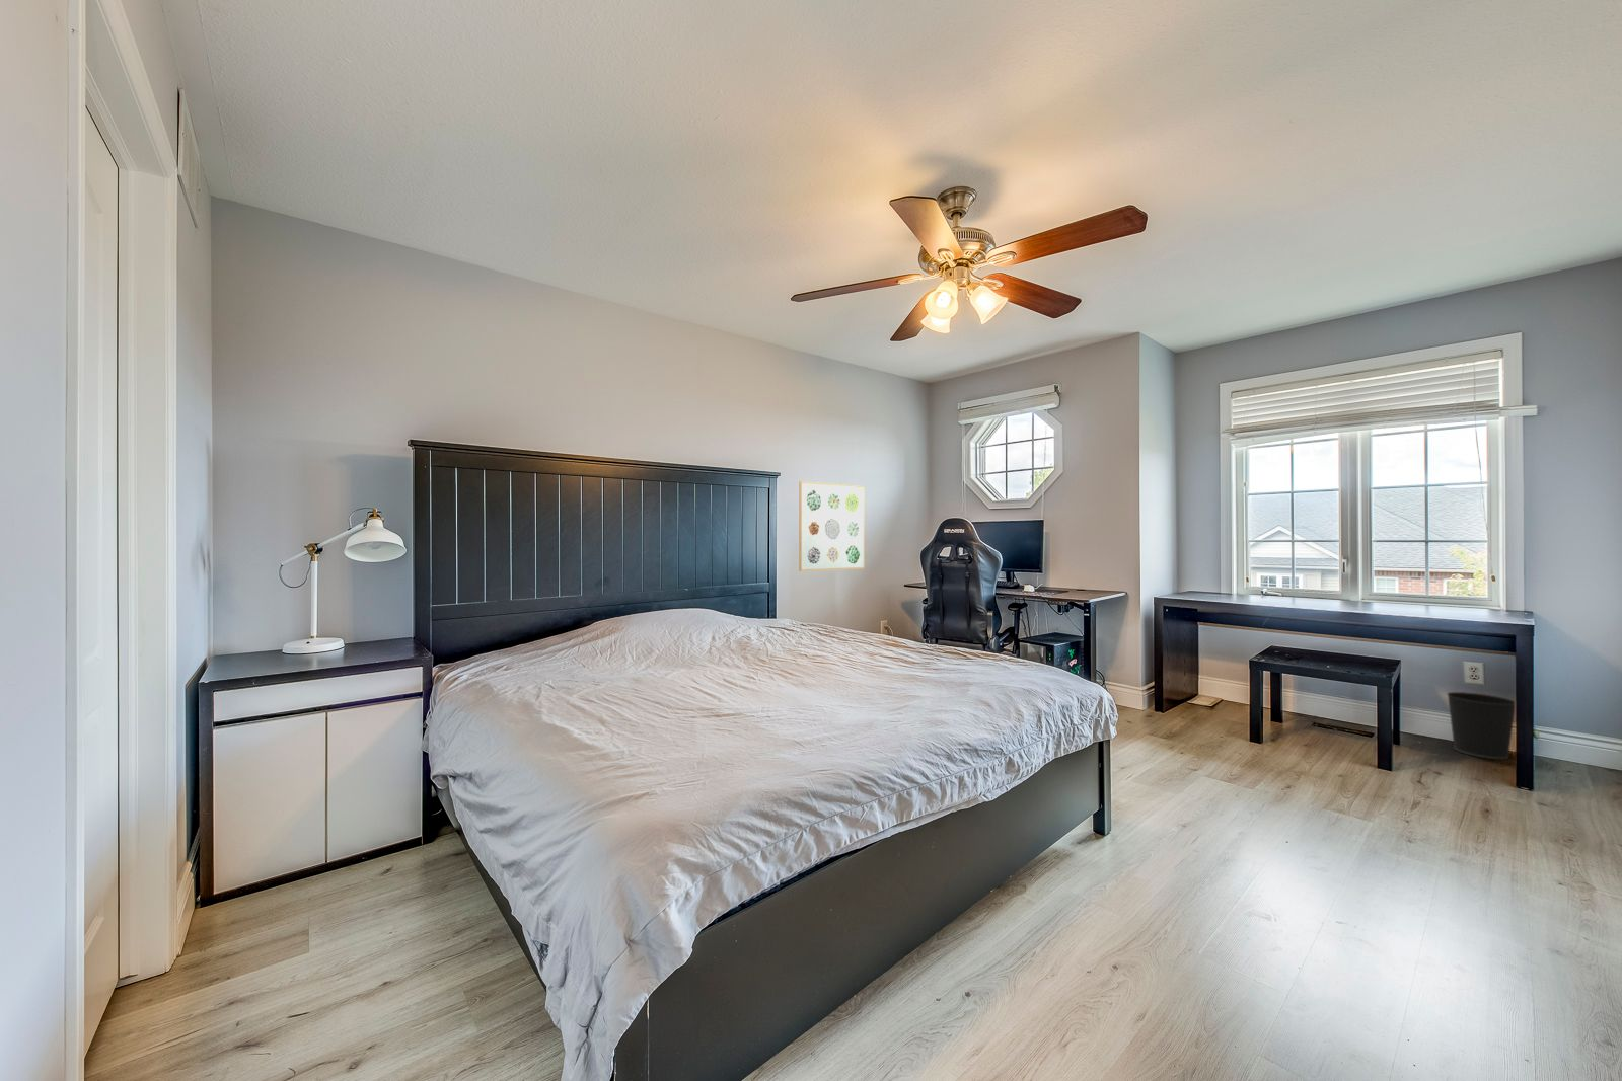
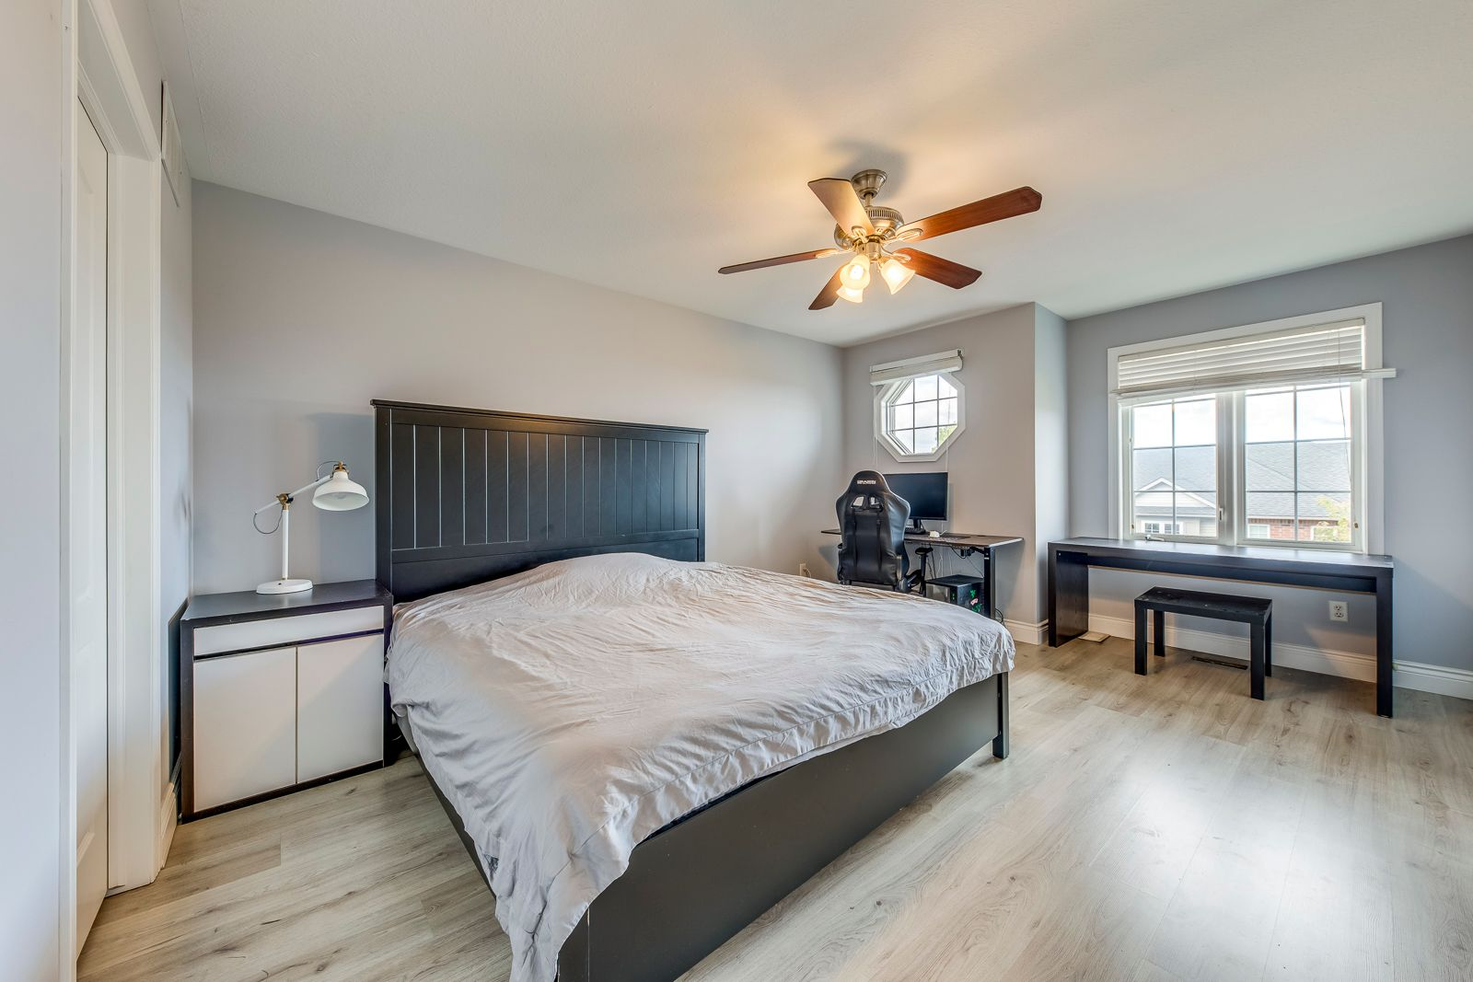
- wall art [799,480,865,572]
- wastebasket [1446,691,1516,760]
